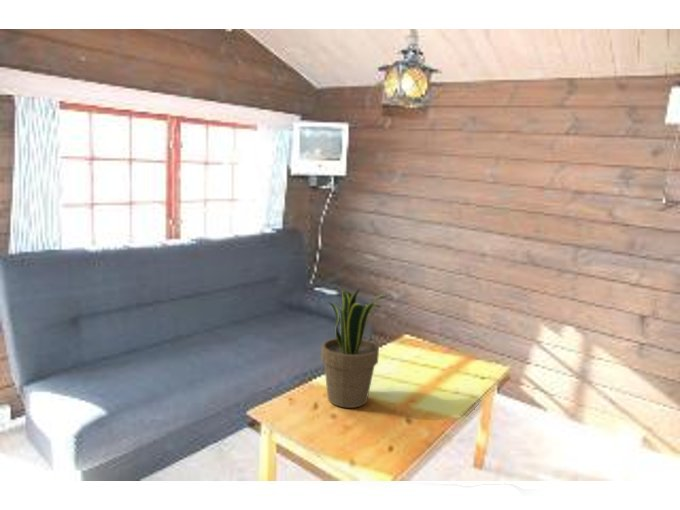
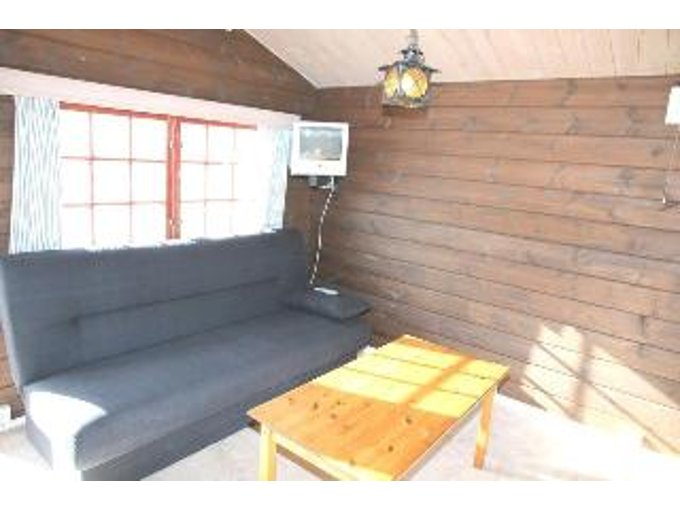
- potted plant [320,288,387,409]
